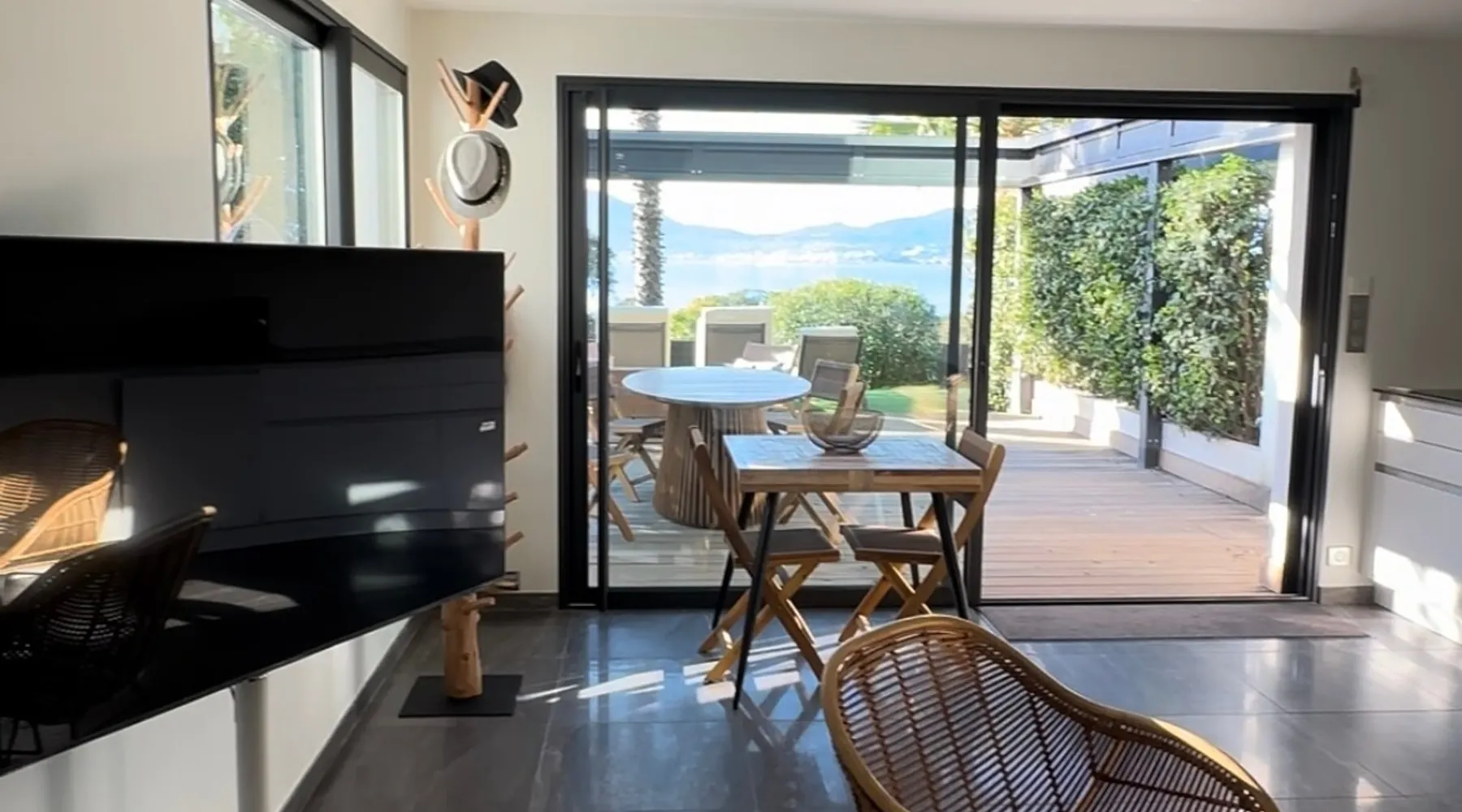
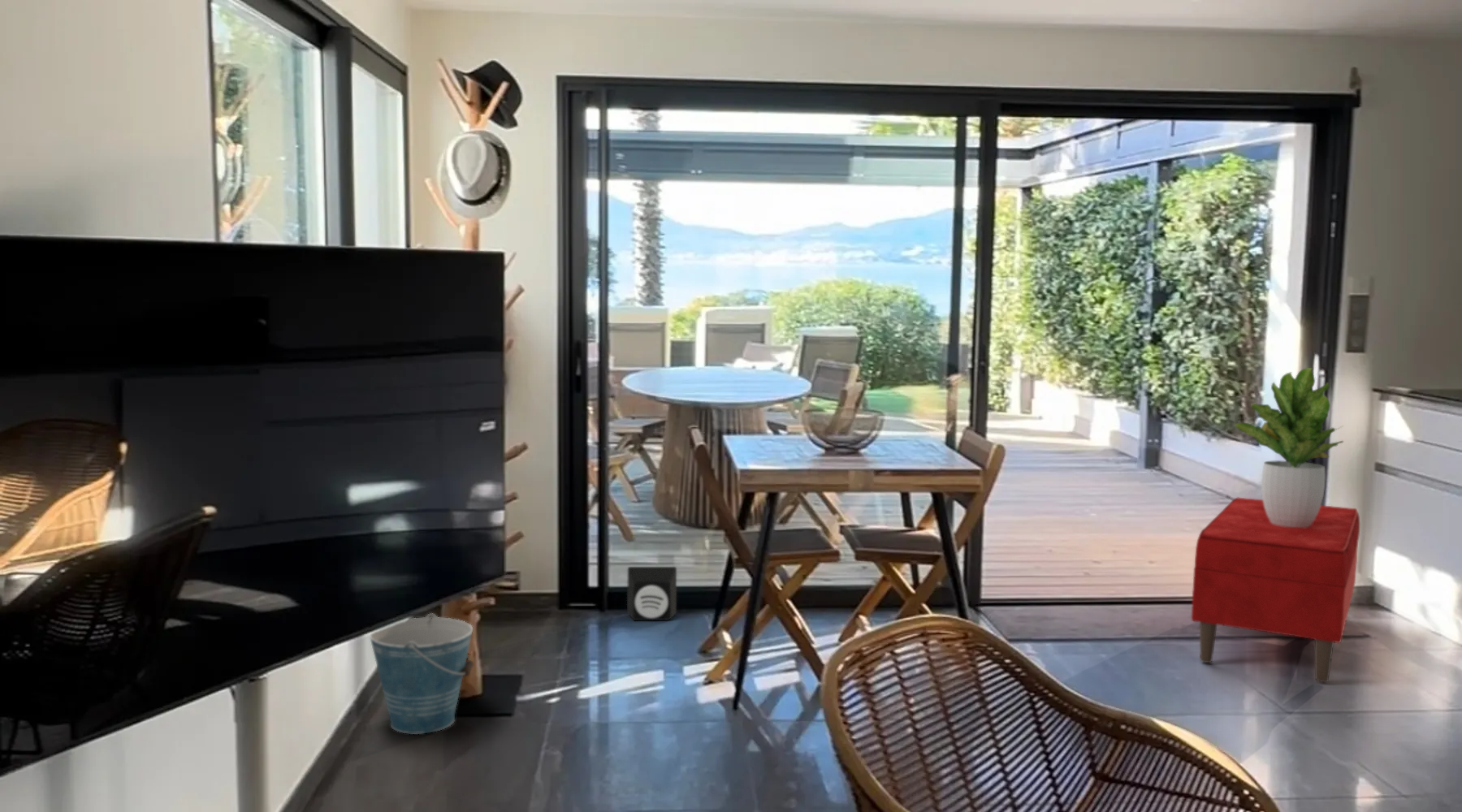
+ bucket [369,612,474,734]
+ bench [1191,497,1360,683]
+ speaker [626,566,677,621]
+ potted plant [1232,367,1344,527]
